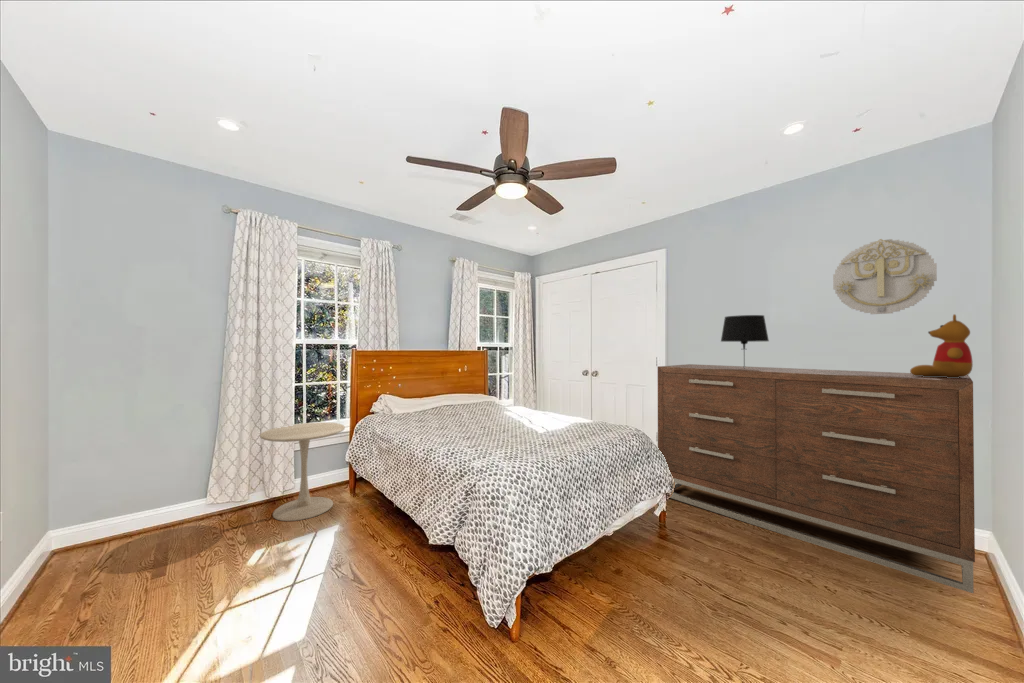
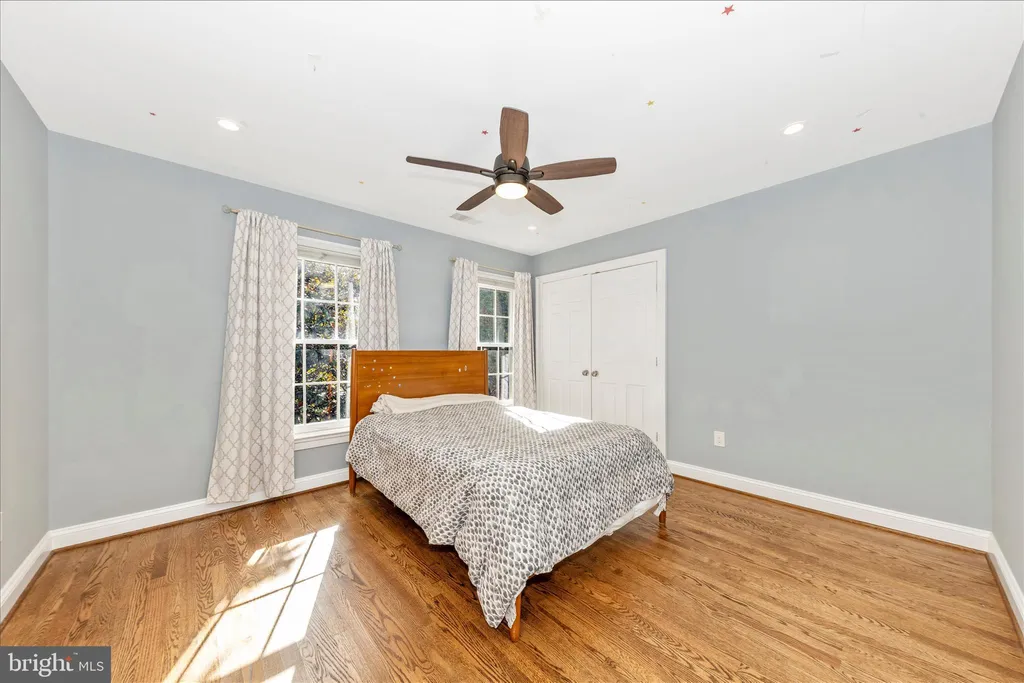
- side table [259,421,346,522]
- table lamp [720,314,770,368]
- wall decoration [832,238,938,315]
- teddy bear [909,313,974,378]
- dresser [657,363,976,594]
